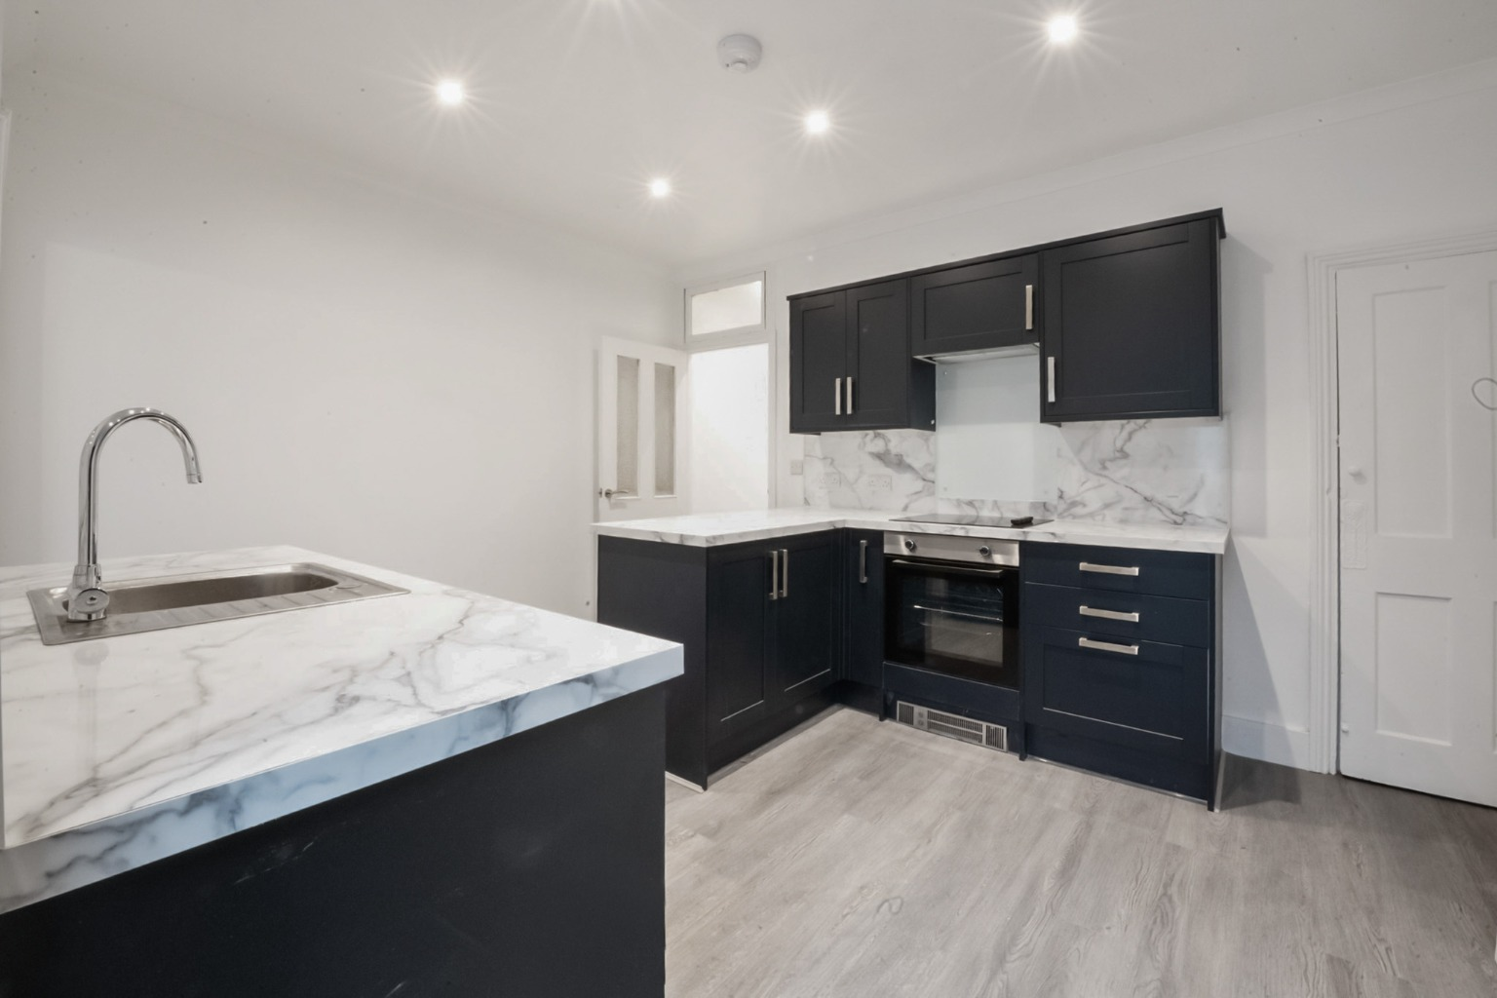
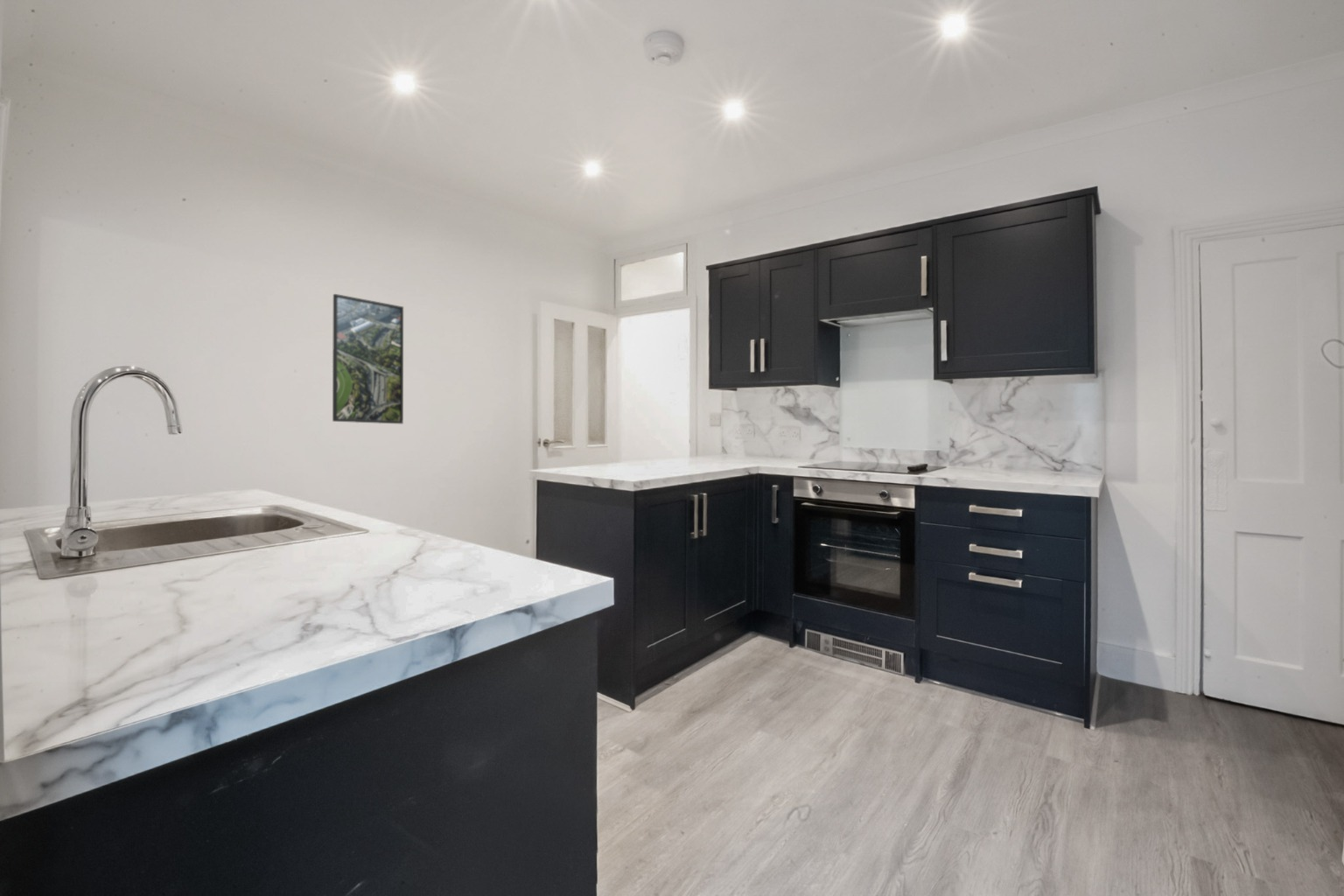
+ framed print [332,293,404,424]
